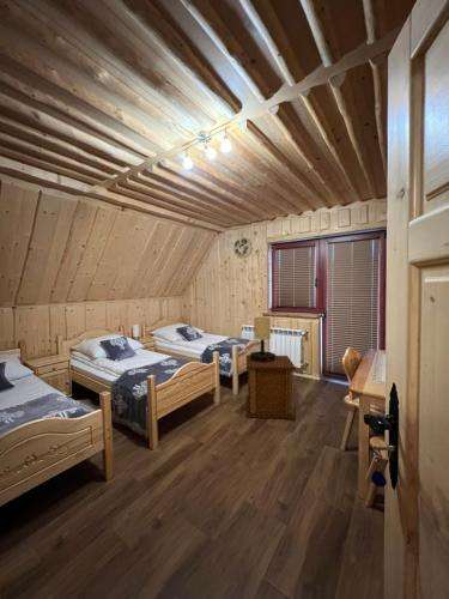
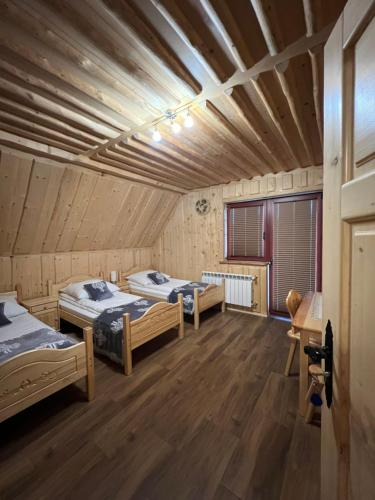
- side table [245,353,297,419]
- table lamp [249,316,277,362]
